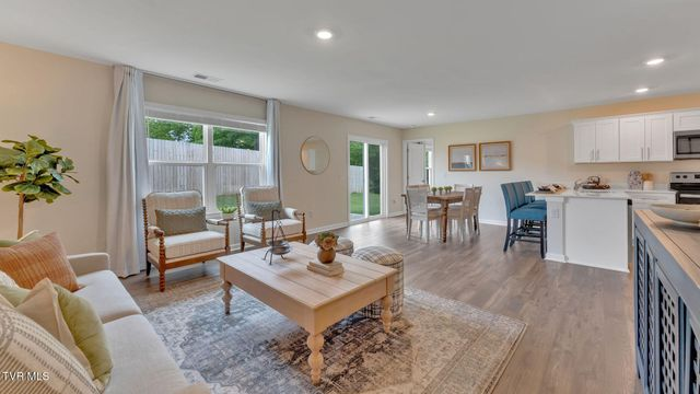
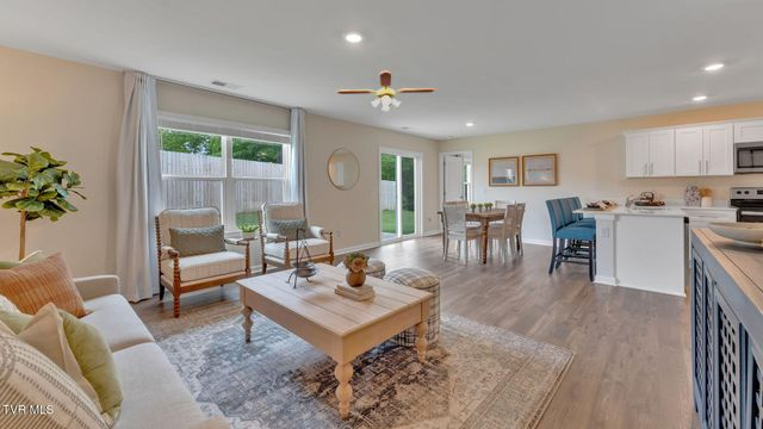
+ ceiling fan [335,69,438,112]
